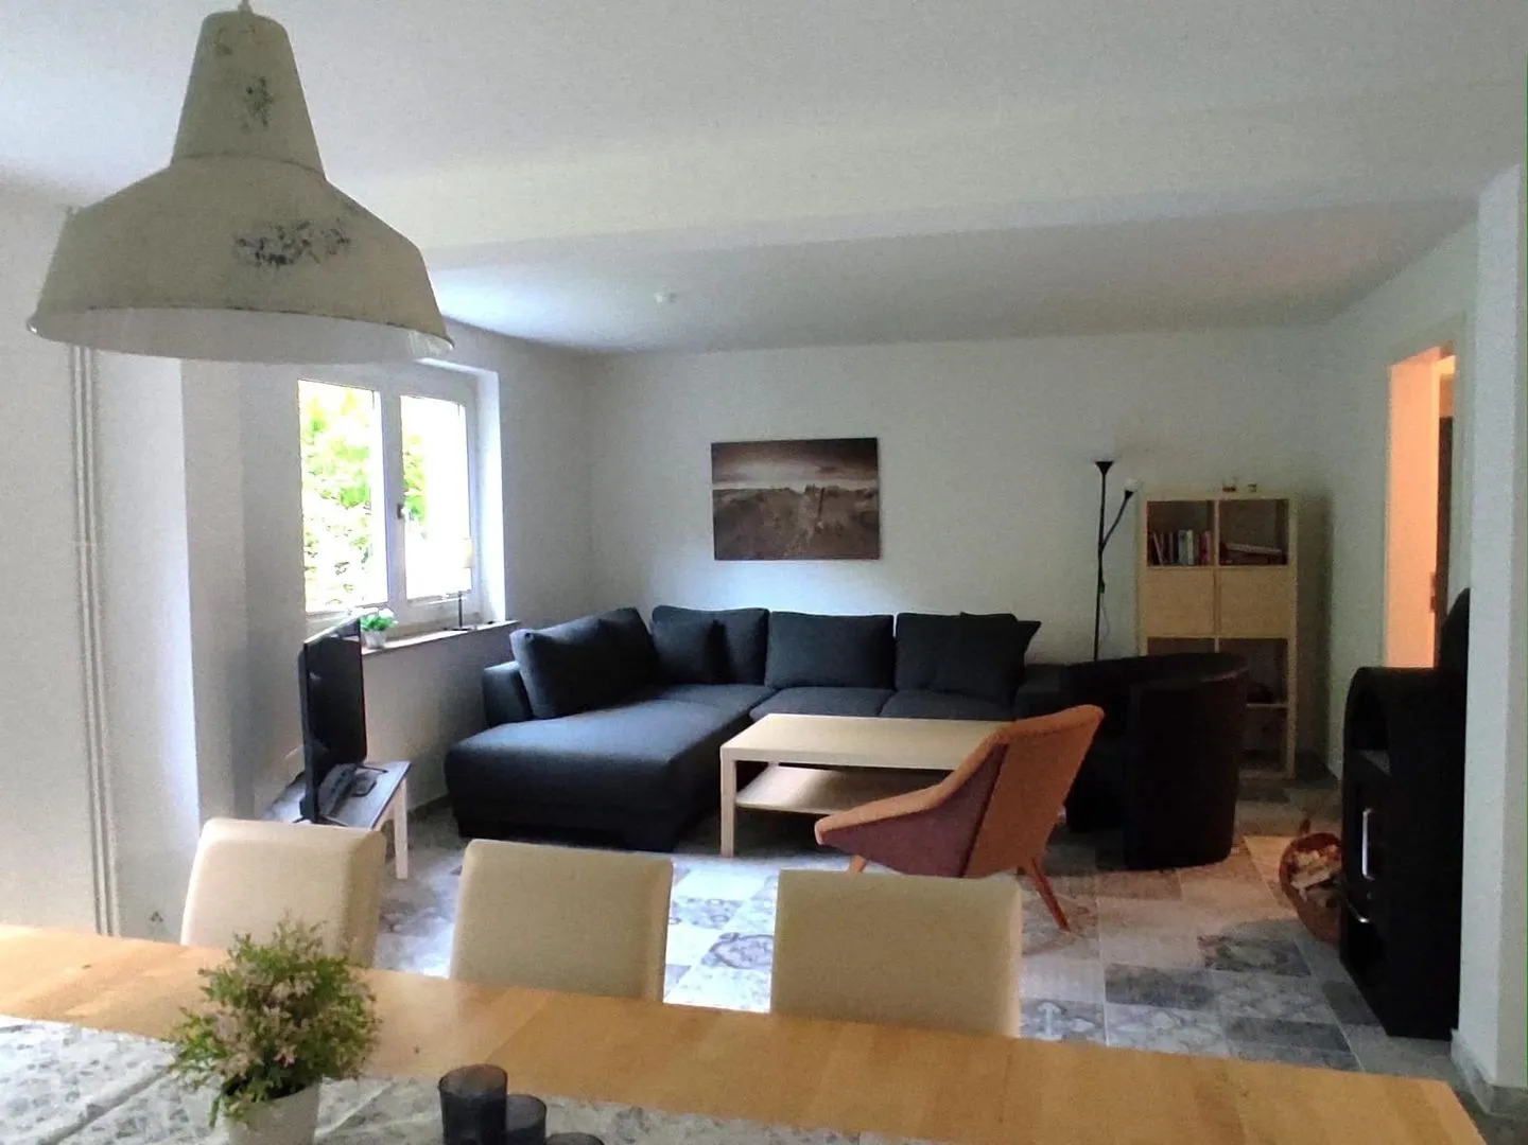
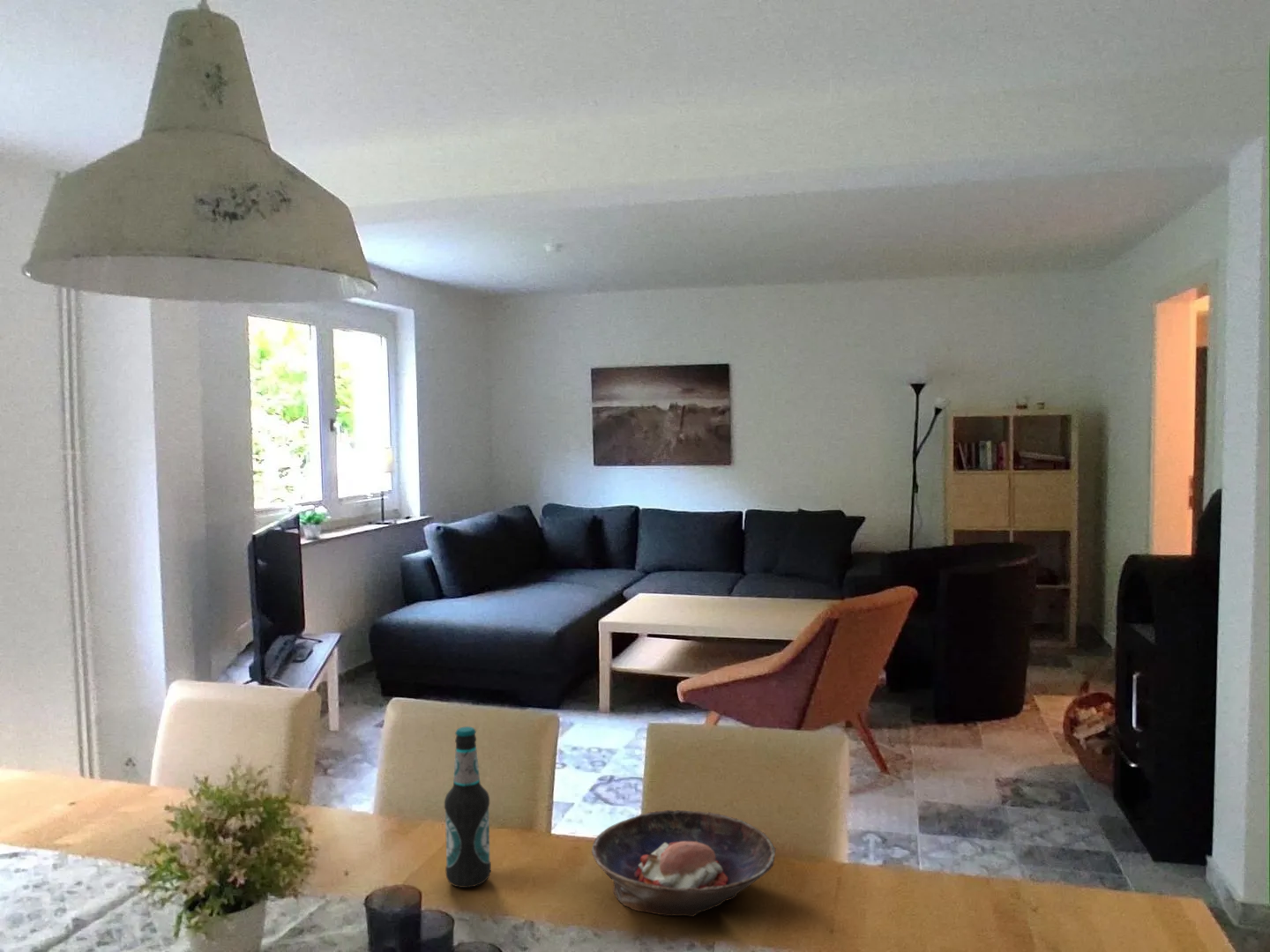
+ bowl [591,809,776,918]
+ bottle [444,725,492,889]
